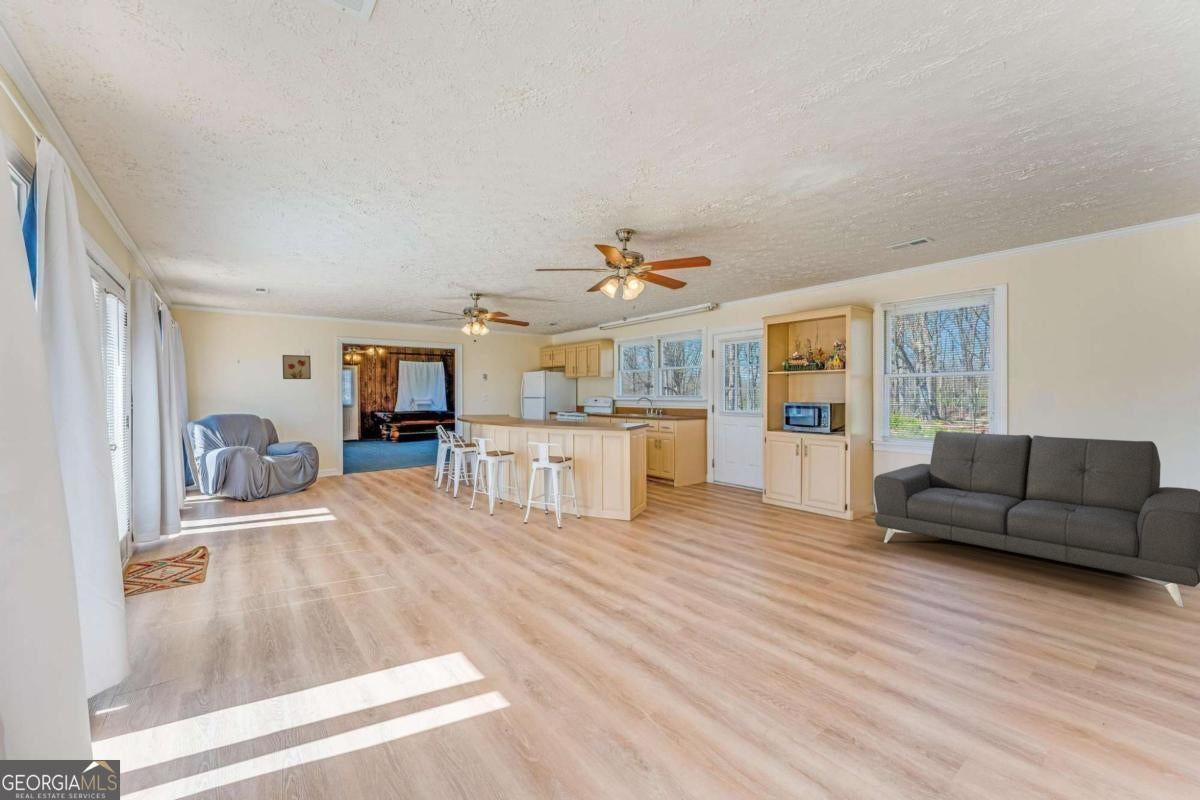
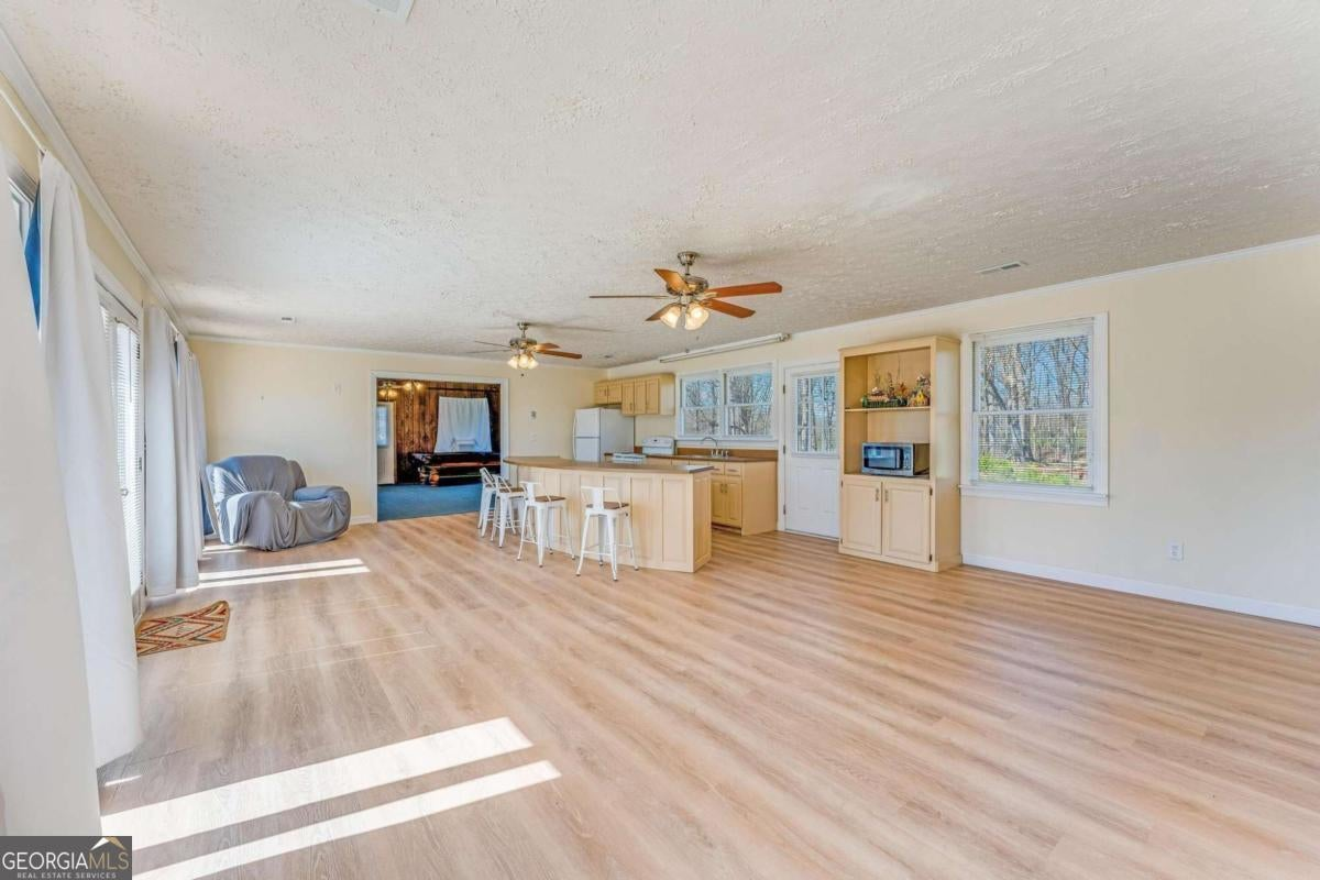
- wall art [282,354,312,380]
- sofa [873,430,1200,608]
